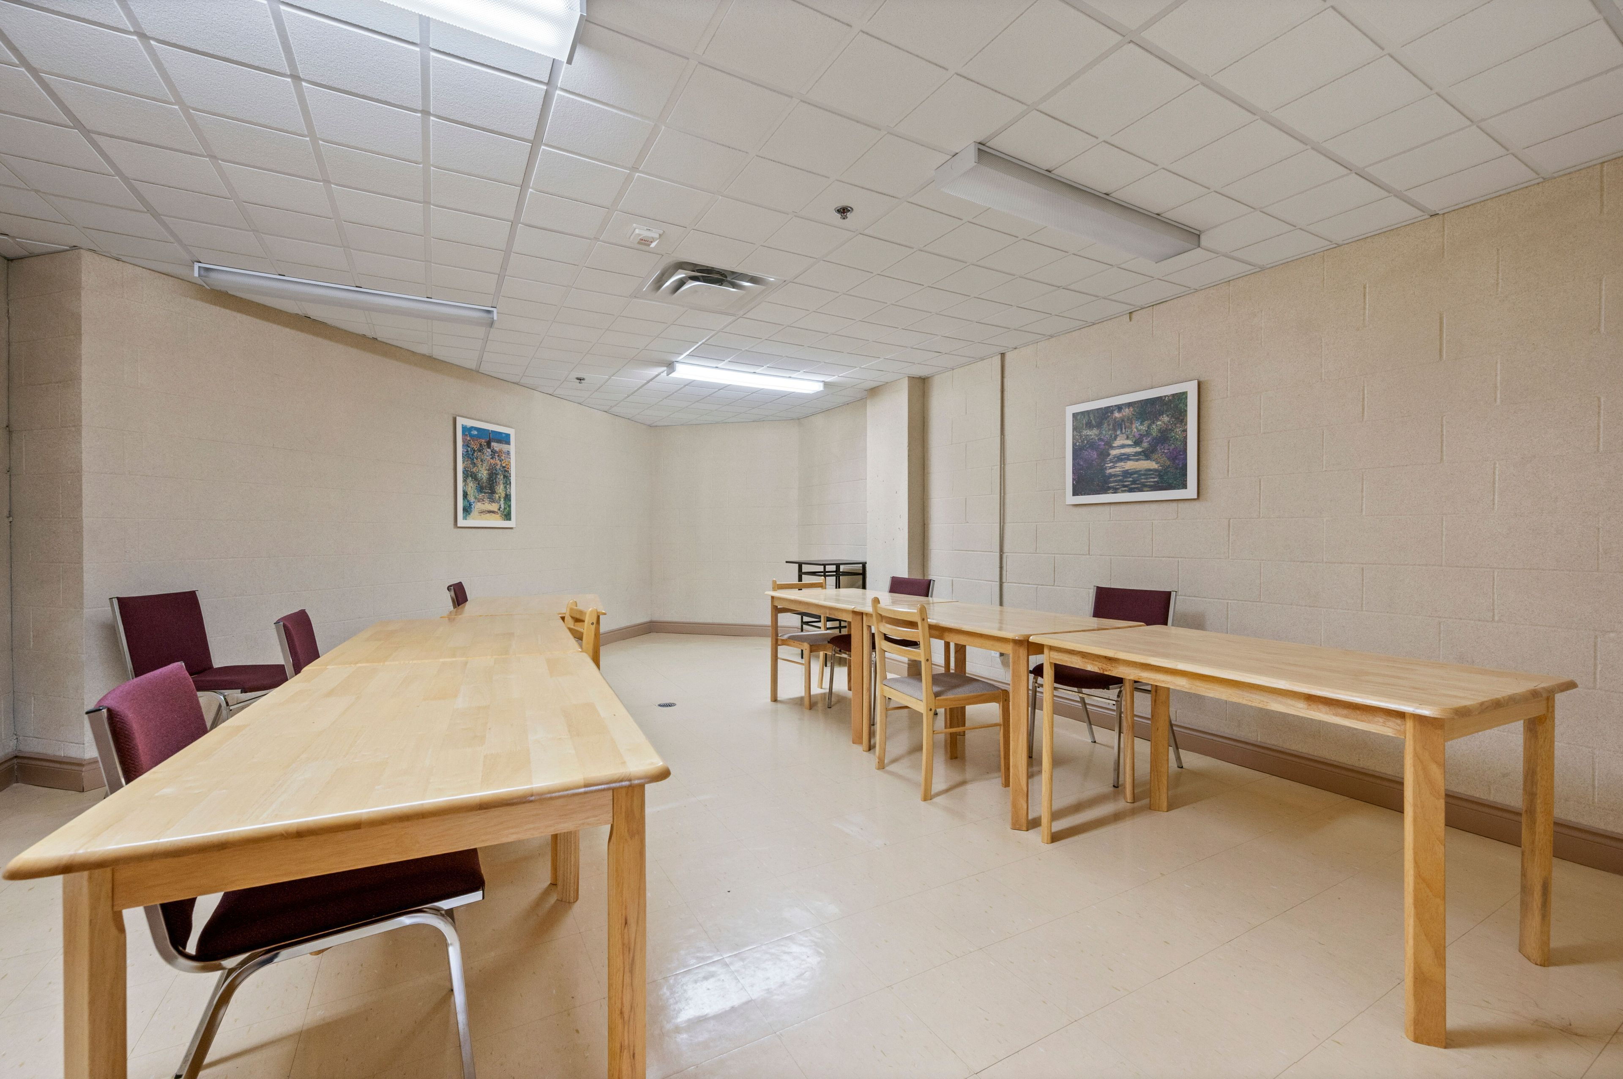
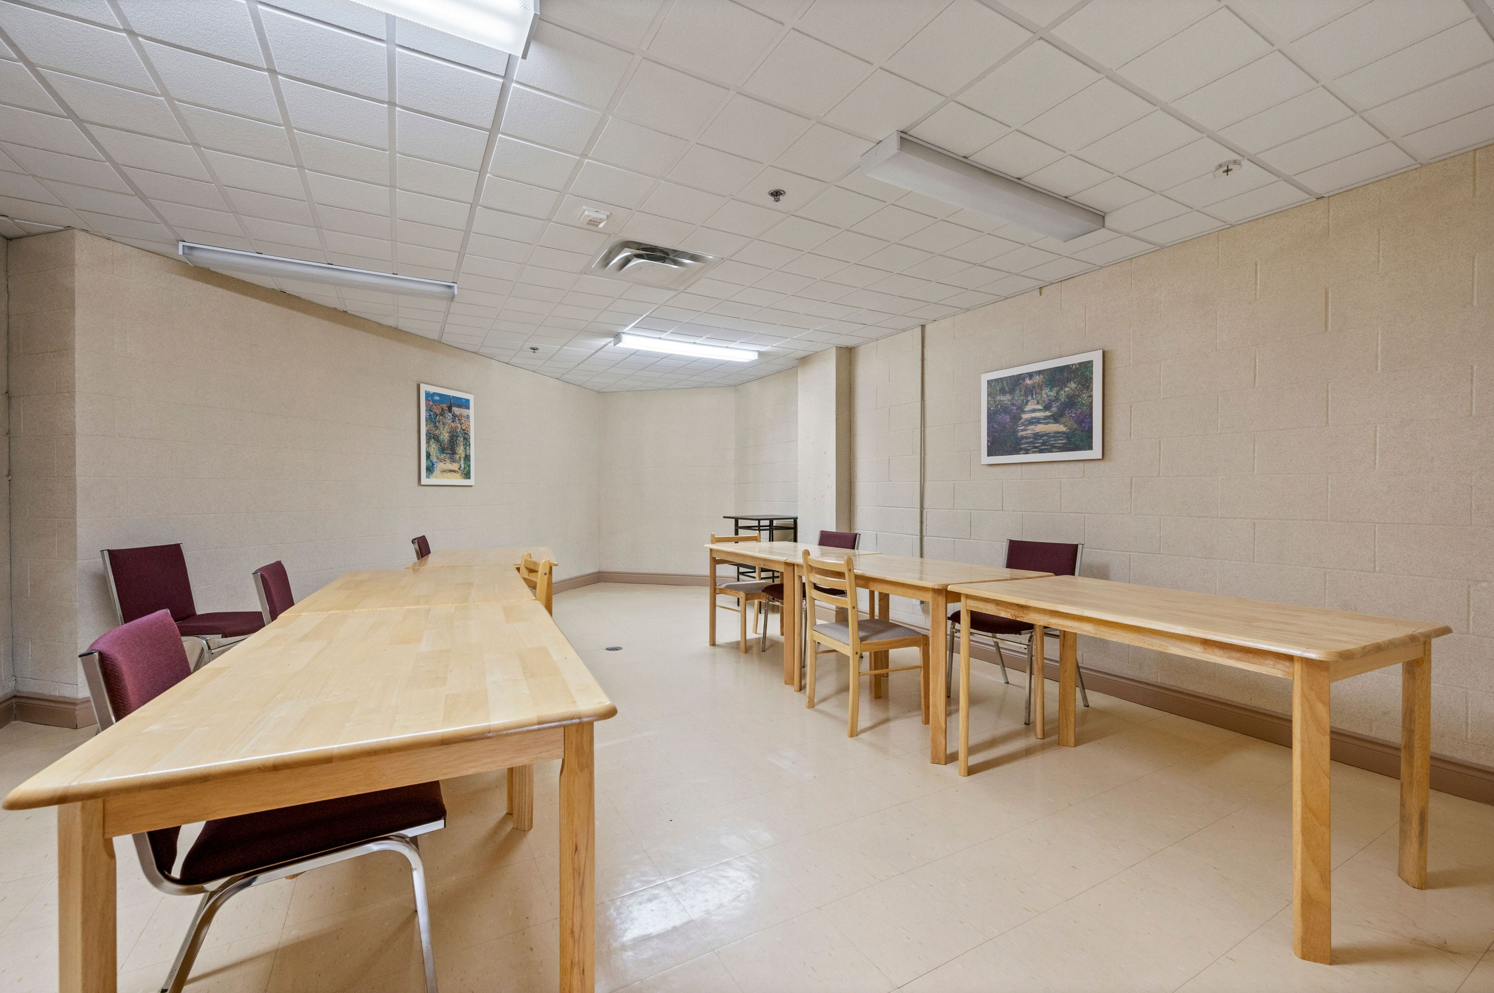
+ smoke detector [1210,158,1244,181]
